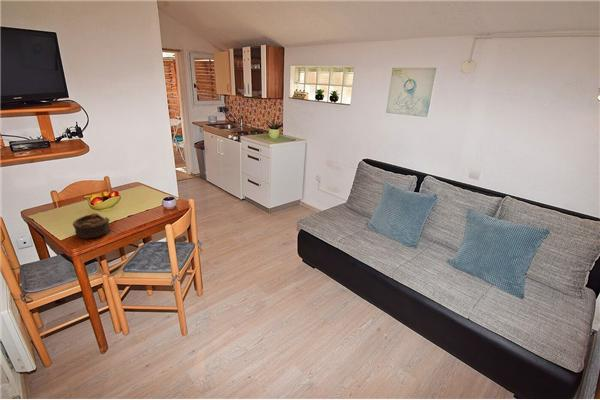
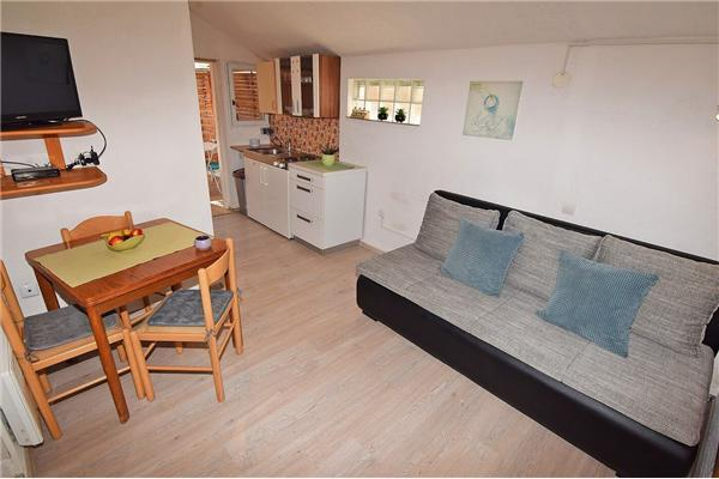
- bowl [72,212,111,240]
